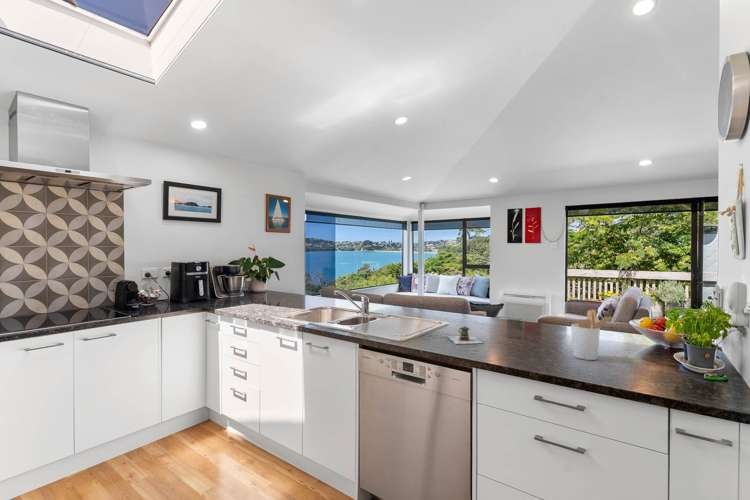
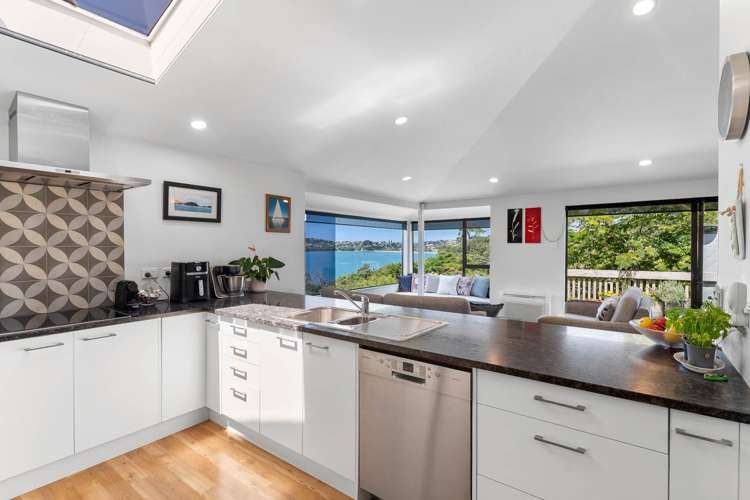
- utensil holder [570,309,617,361]
- teapot [446,324,483,345]
